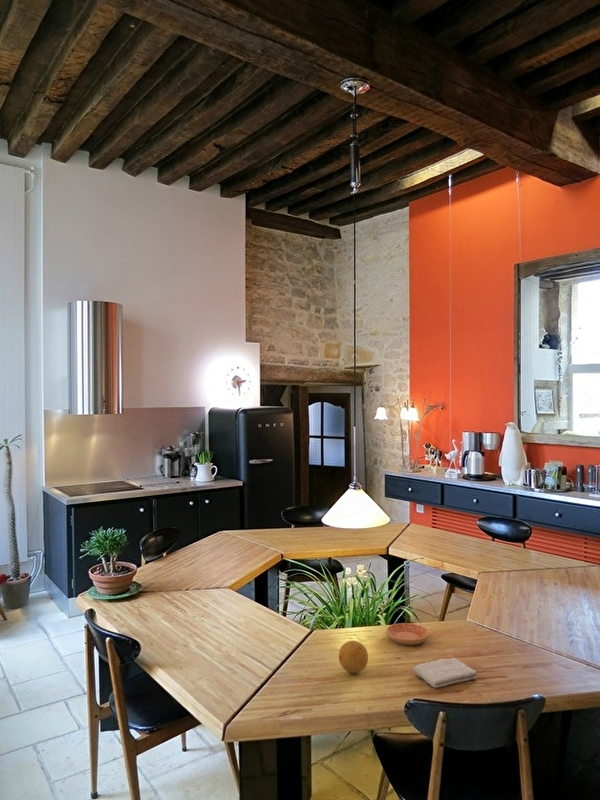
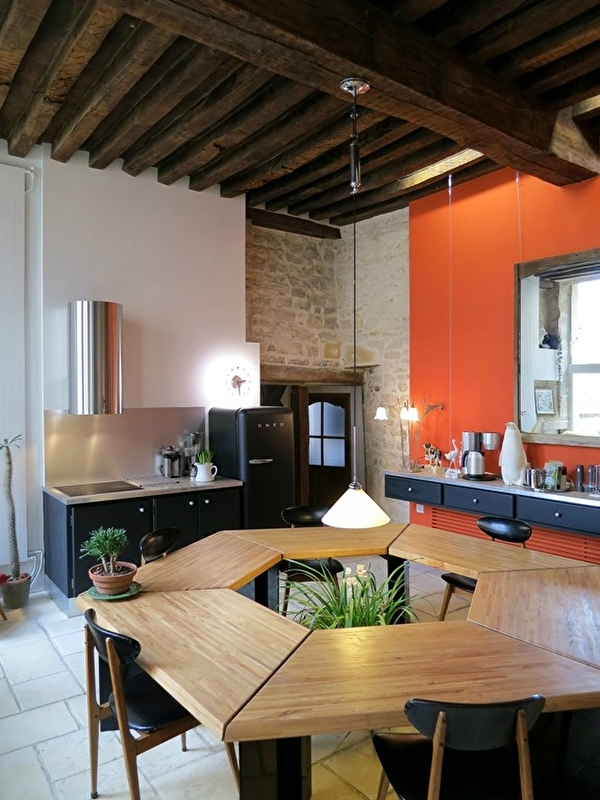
- washcloth [412,657,478,689]
- fruit [338,640,369,674]
- saucer [385,622,430,646]
